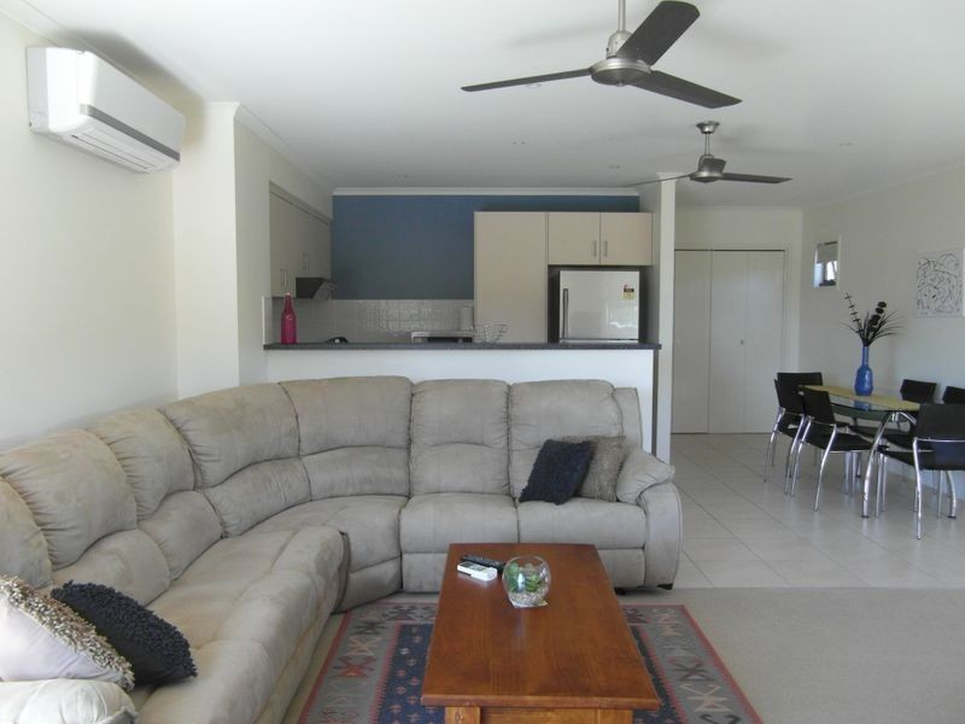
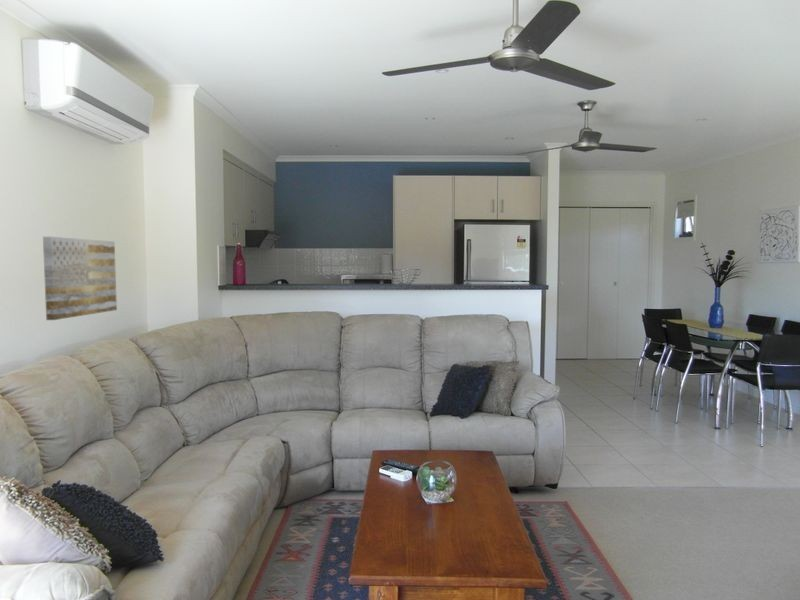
+ wall art [42,236,118,321]
